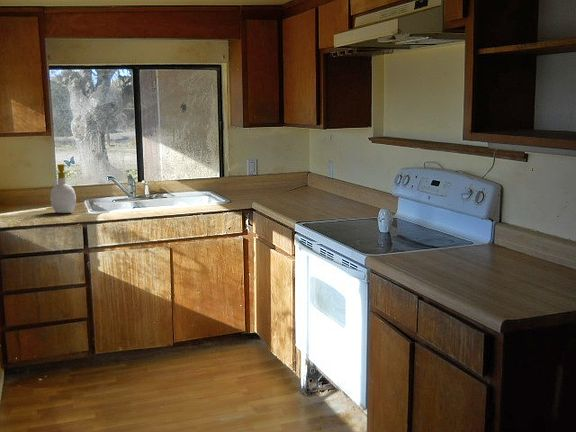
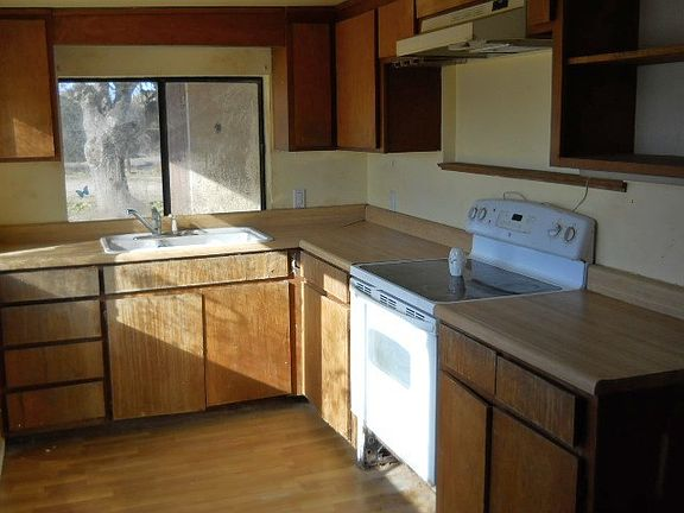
- soap bottle [49,163,77,214]
